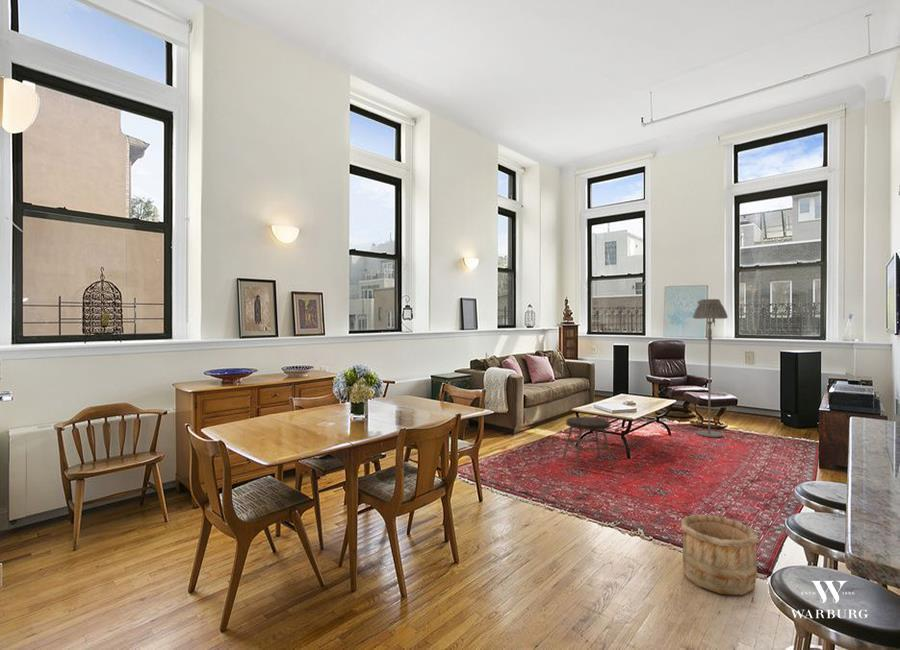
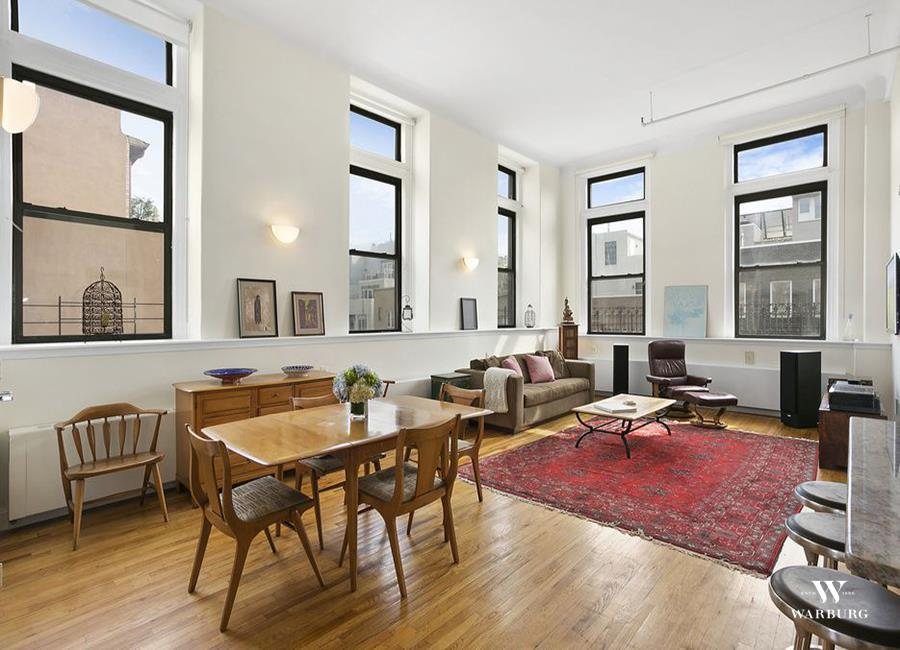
- floor lamp [692,298,729,438]
- wooden bucket [680,513,760,596]
- stool [562,416,615,471]
